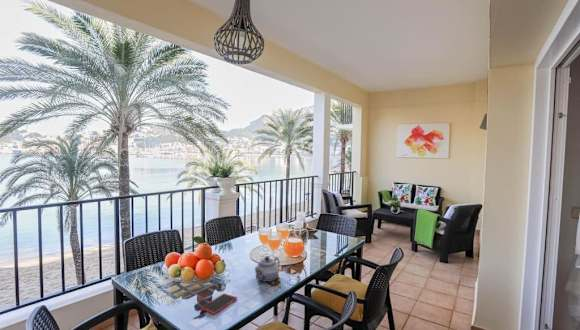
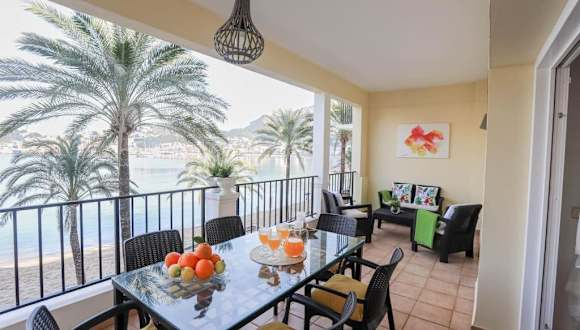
- teapot [254,255,281,283]
- smartphone [200,292,238,315]
